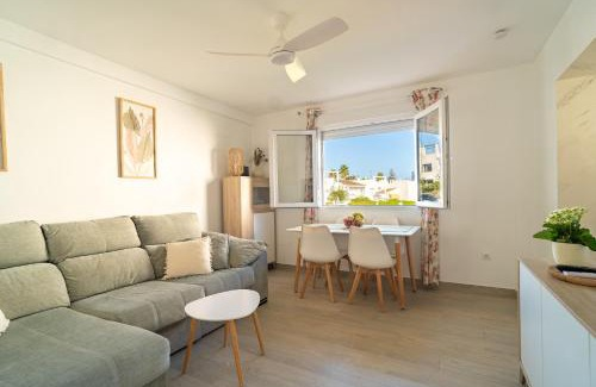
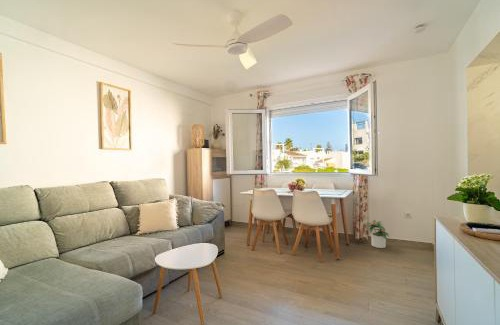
+ potted plant [364,219,390,249]
